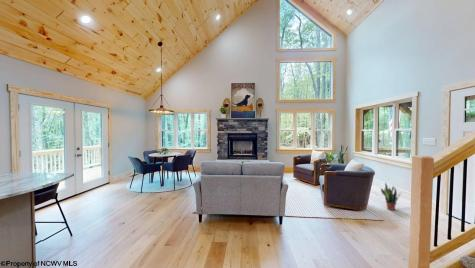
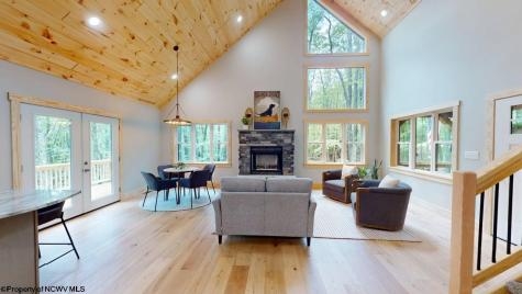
- potted plant [380,182,403,211]
